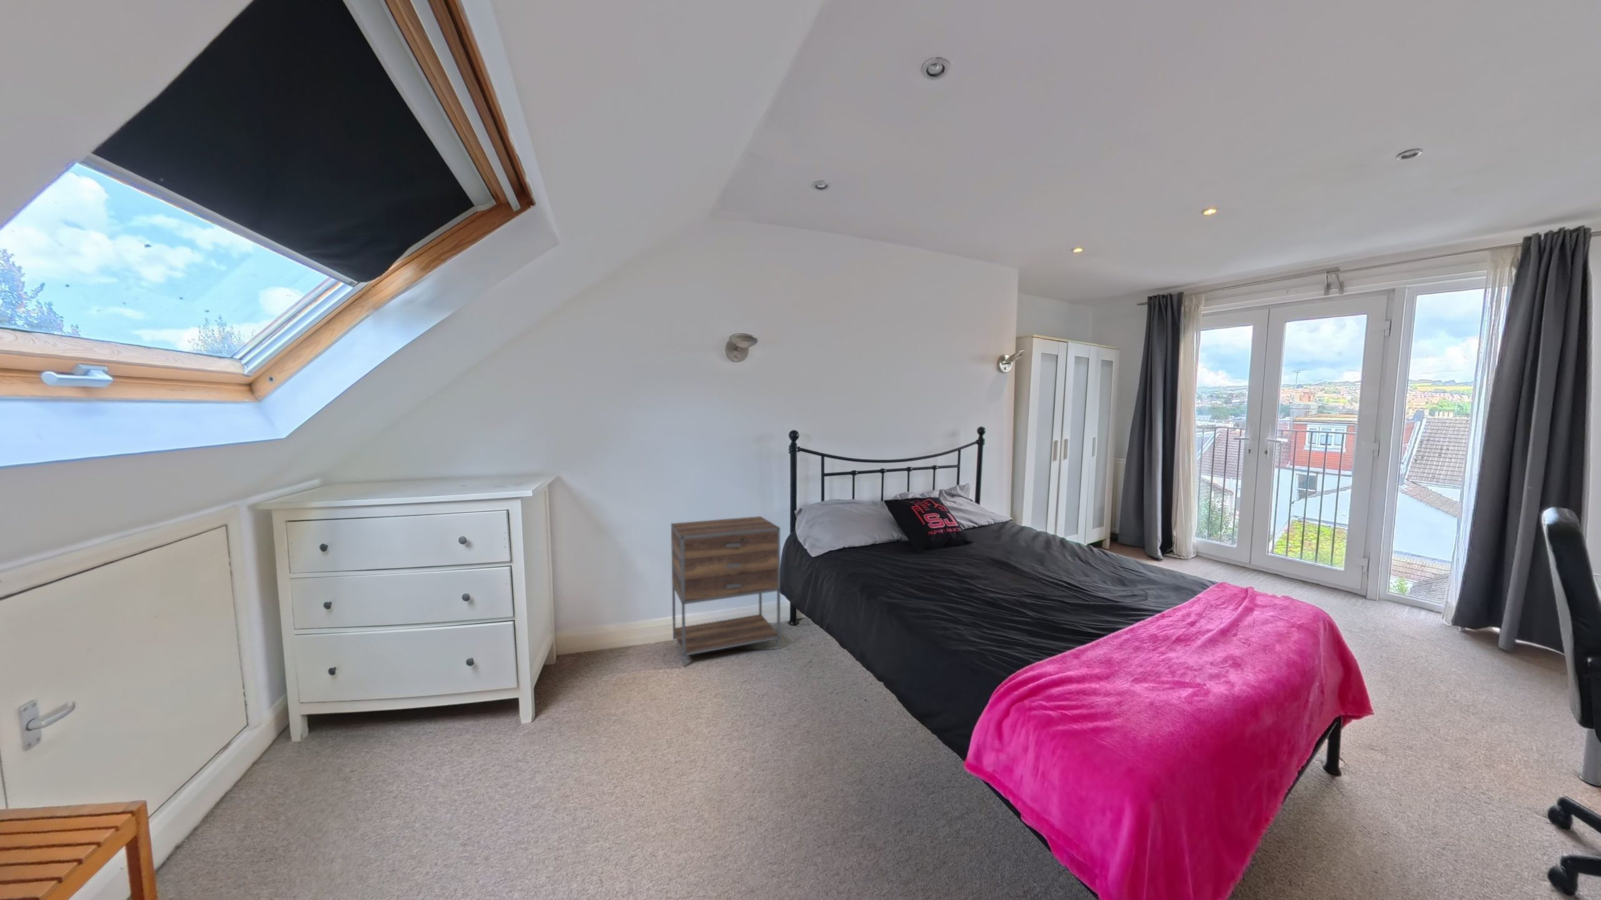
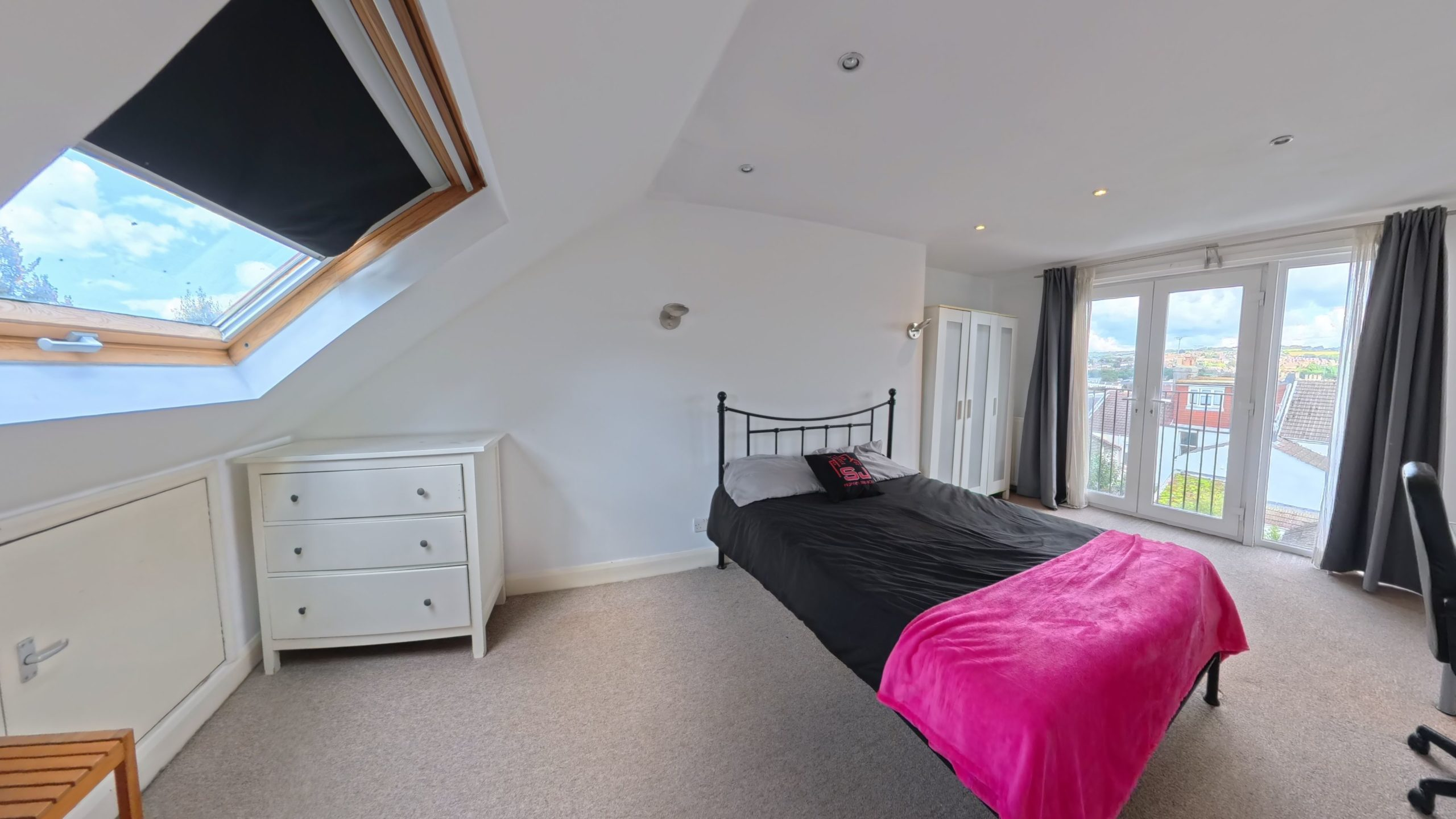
- nightstand [671,515,781,667]
